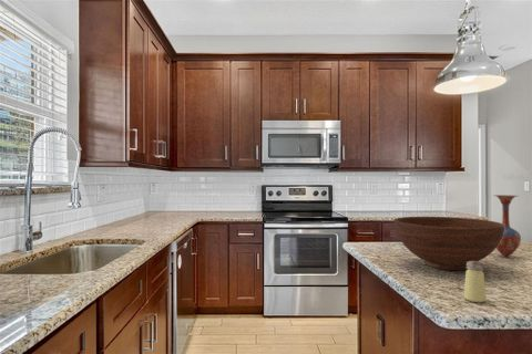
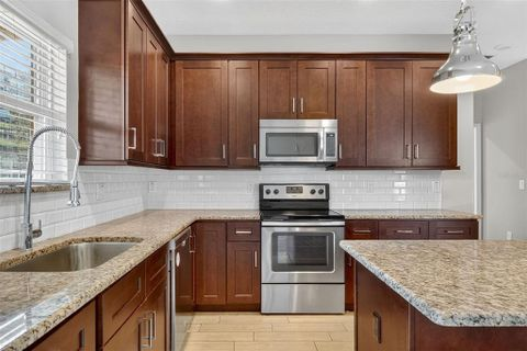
- fruit bowl [393,216,504,271]
- saltshaker [463,261,488,303]
- vase [492,194,522,258]
